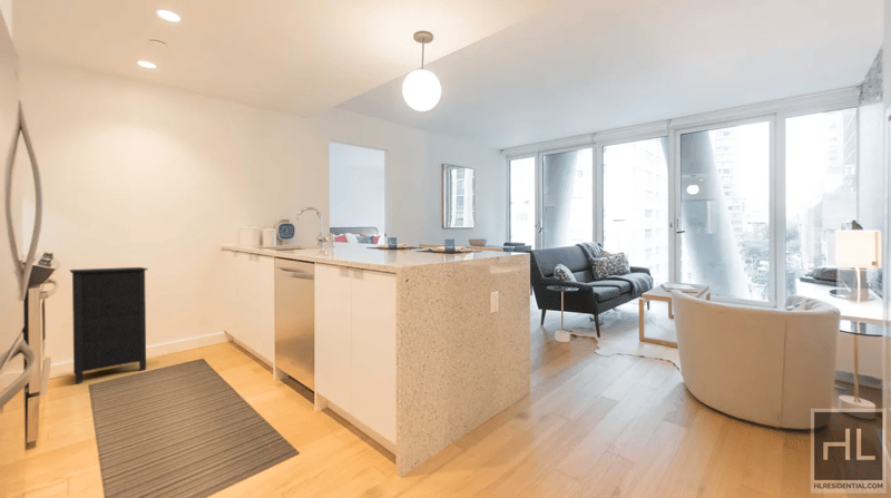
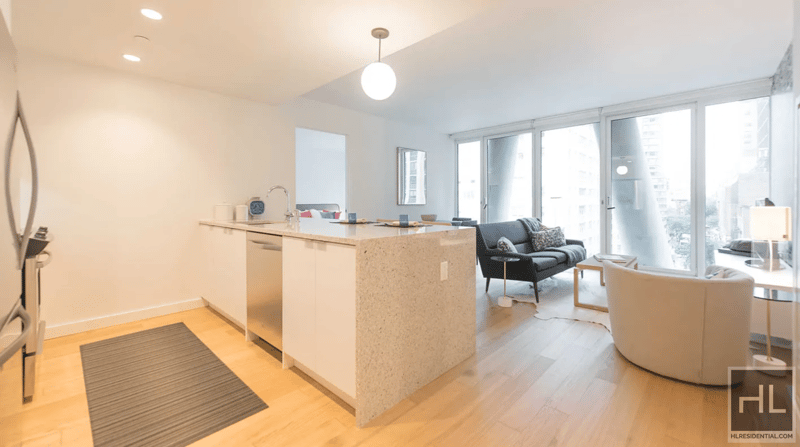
- cabinet [69,266,149,384]
